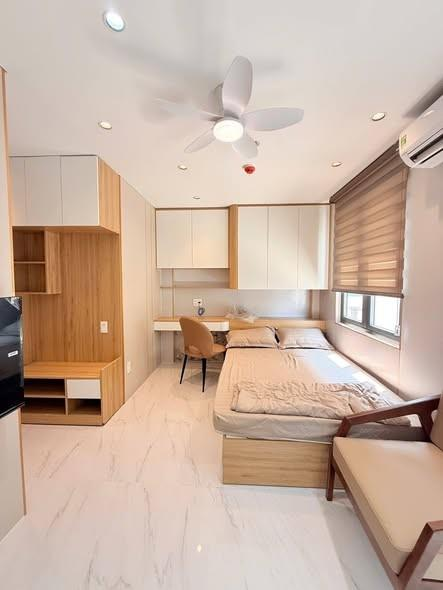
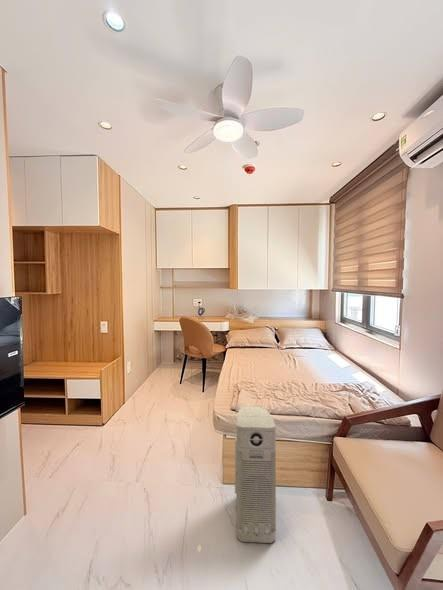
+ air purifier [234,405,277,544]
